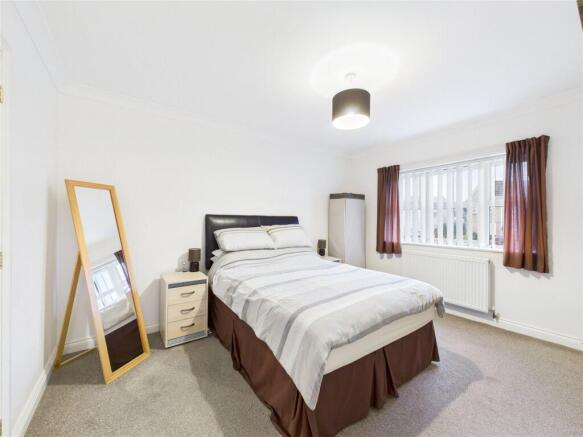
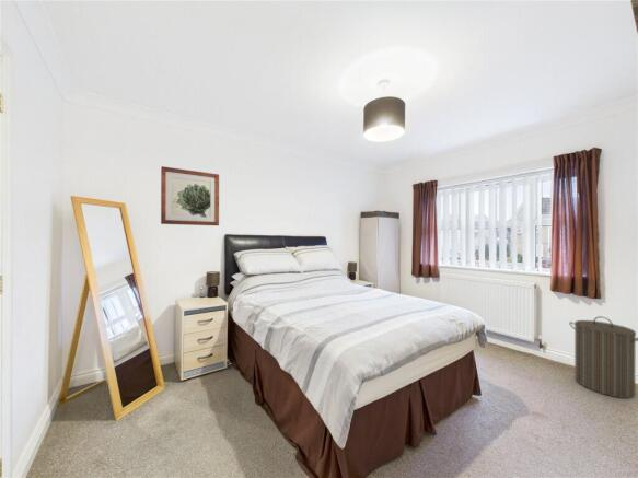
+ laundry hamper [568,315,638,399]
+ wall art [160,165,220,226]
